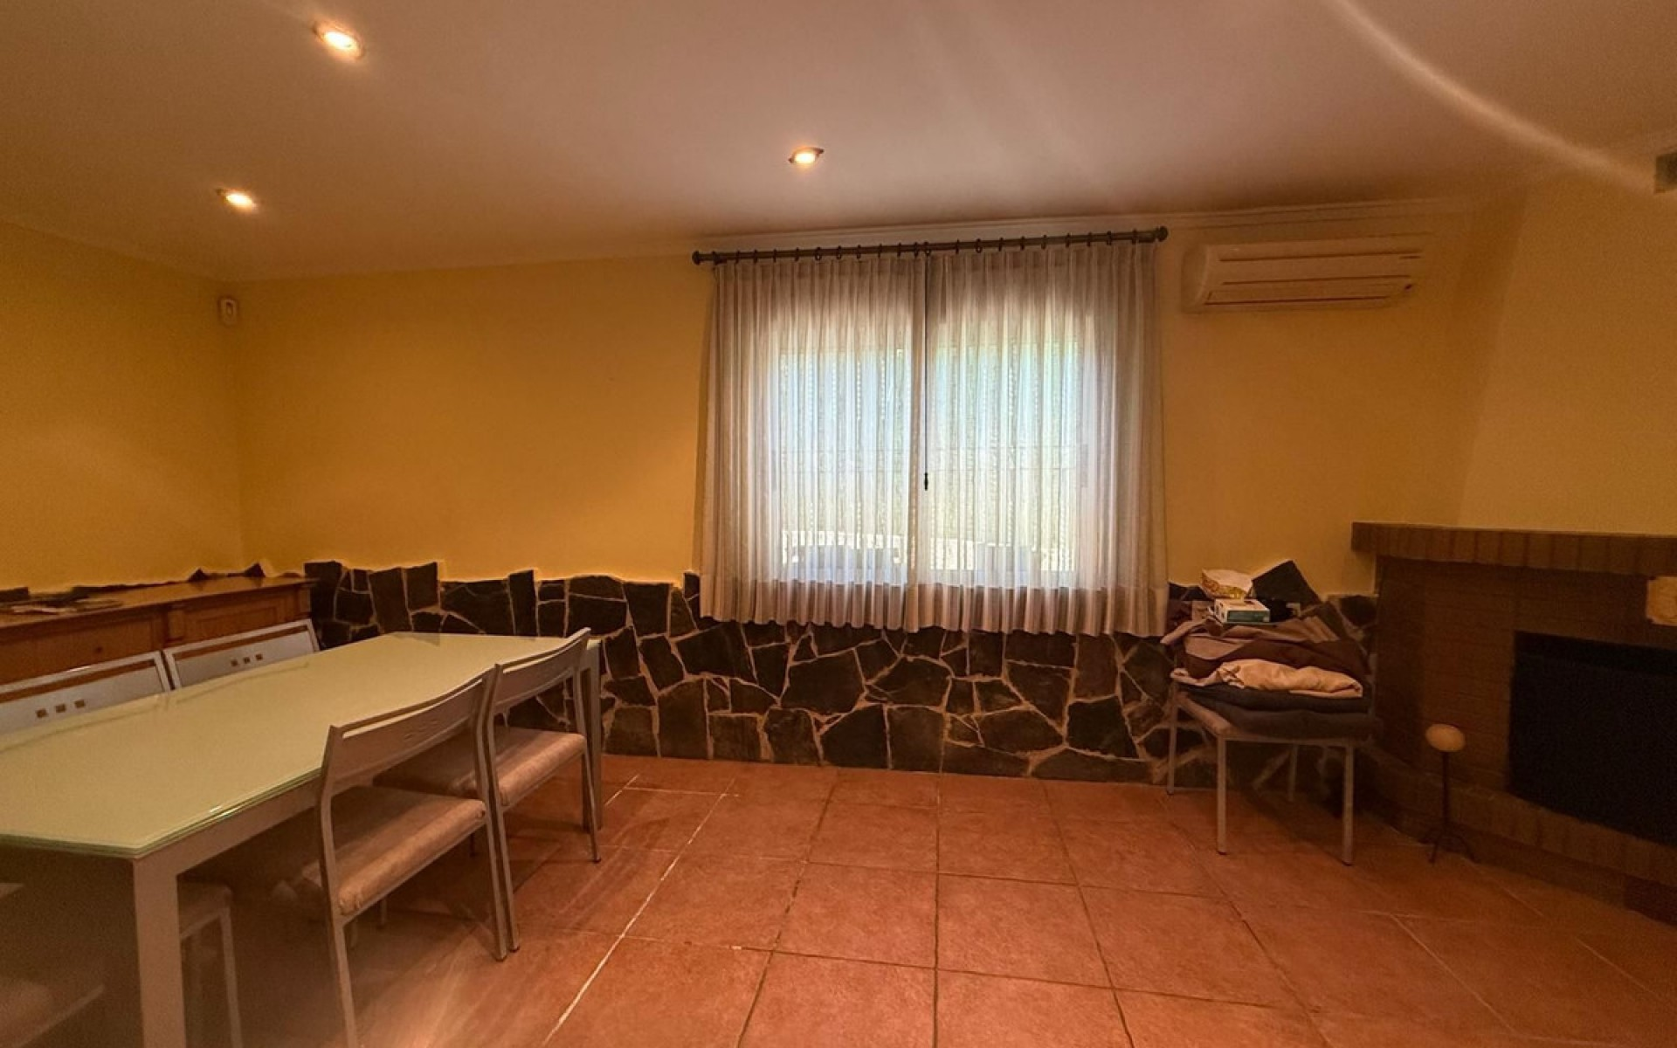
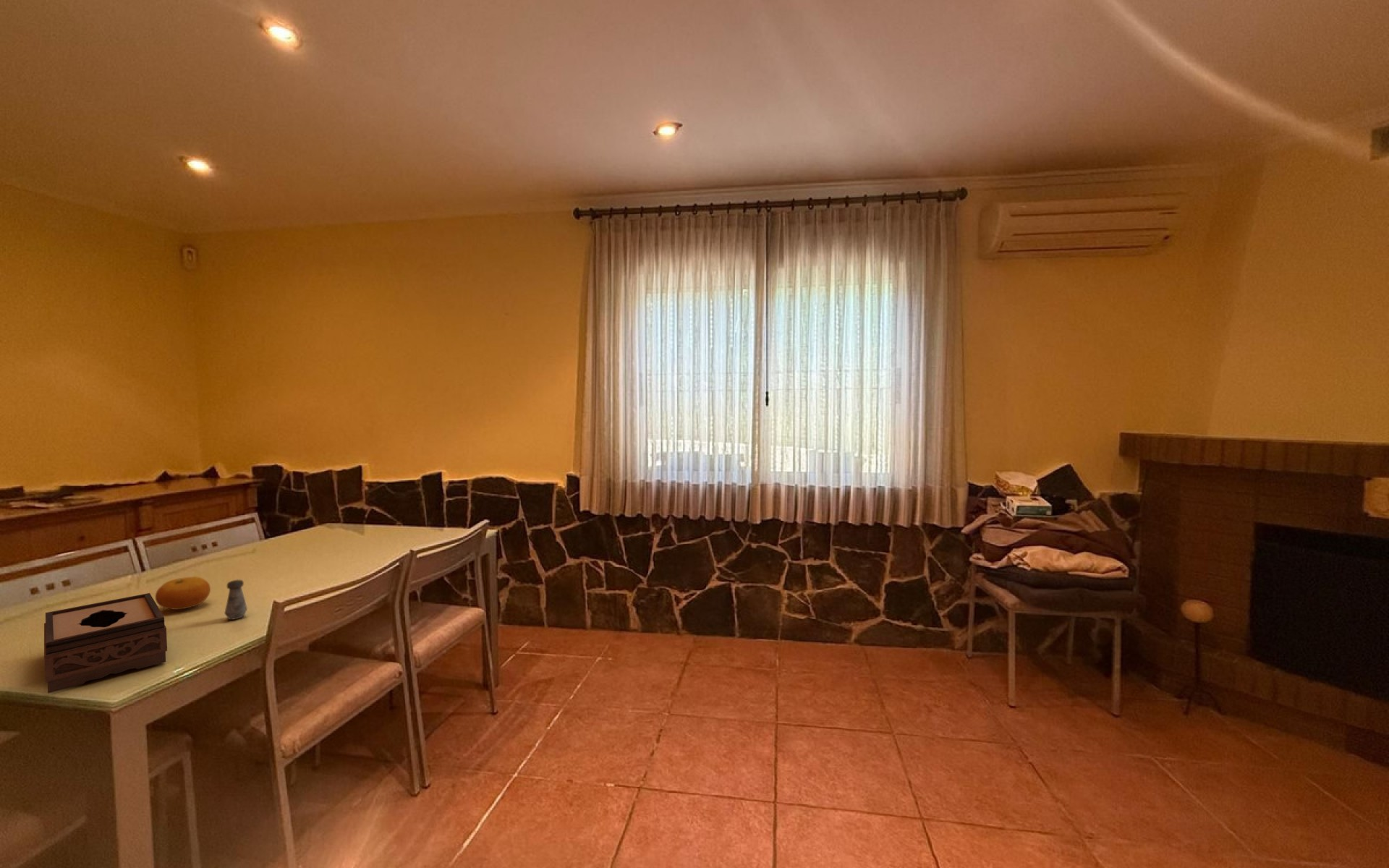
+ tissue box [43,592,168,694]
+ fruit [155,576,211,610]
+ salt shaker [224,579,247,621]
